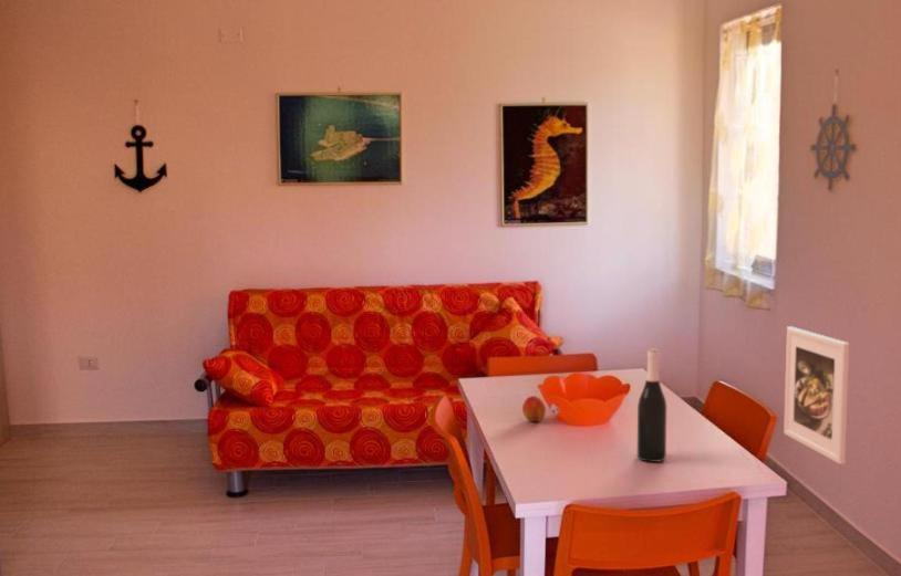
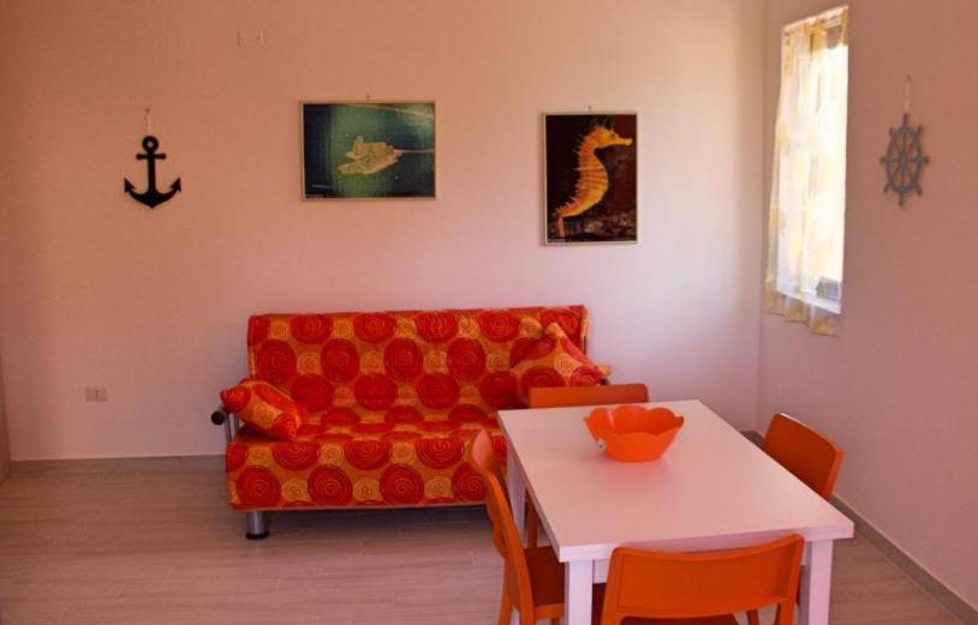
- wine bottle [636,348,667,463]
- peach [521,395,547,422]
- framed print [783,325,850,465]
